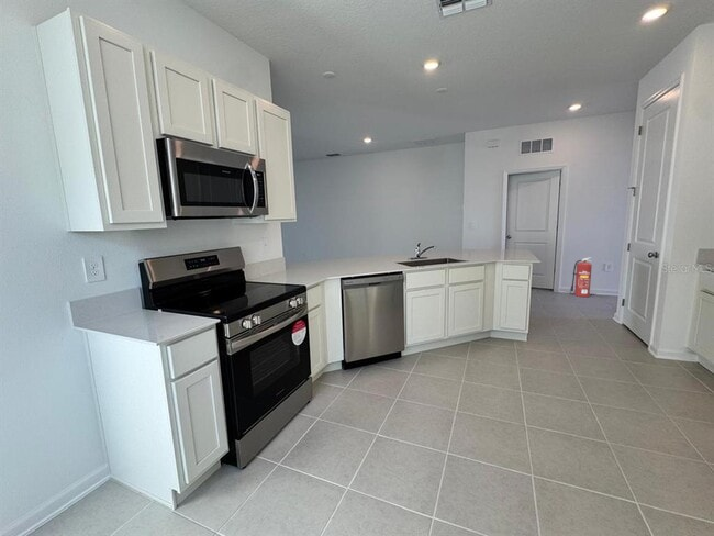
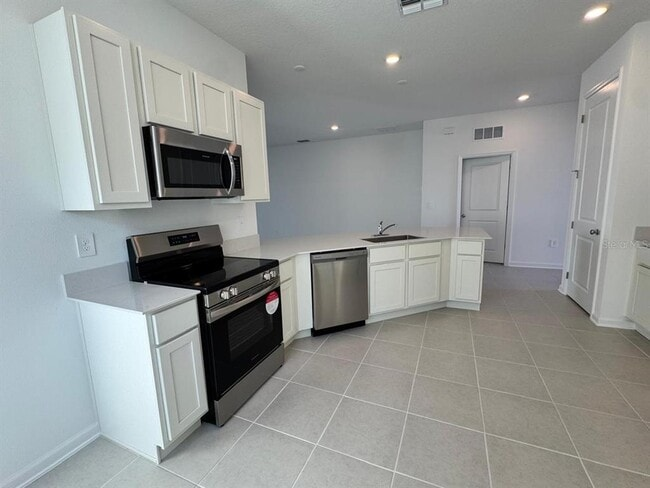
- fire extinguisher [569,256,594,298]
